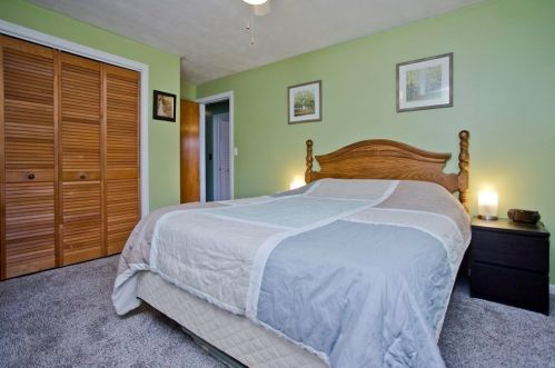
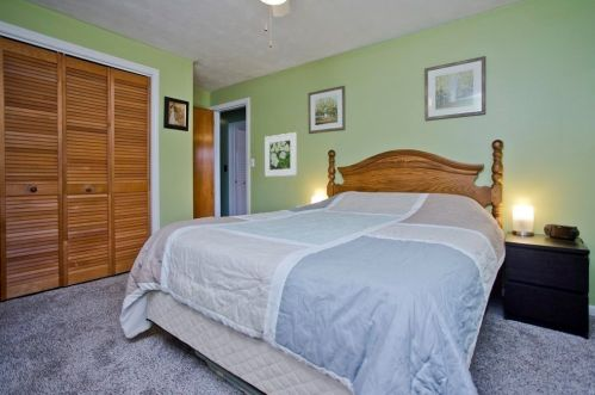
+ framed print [264,131,298,178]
